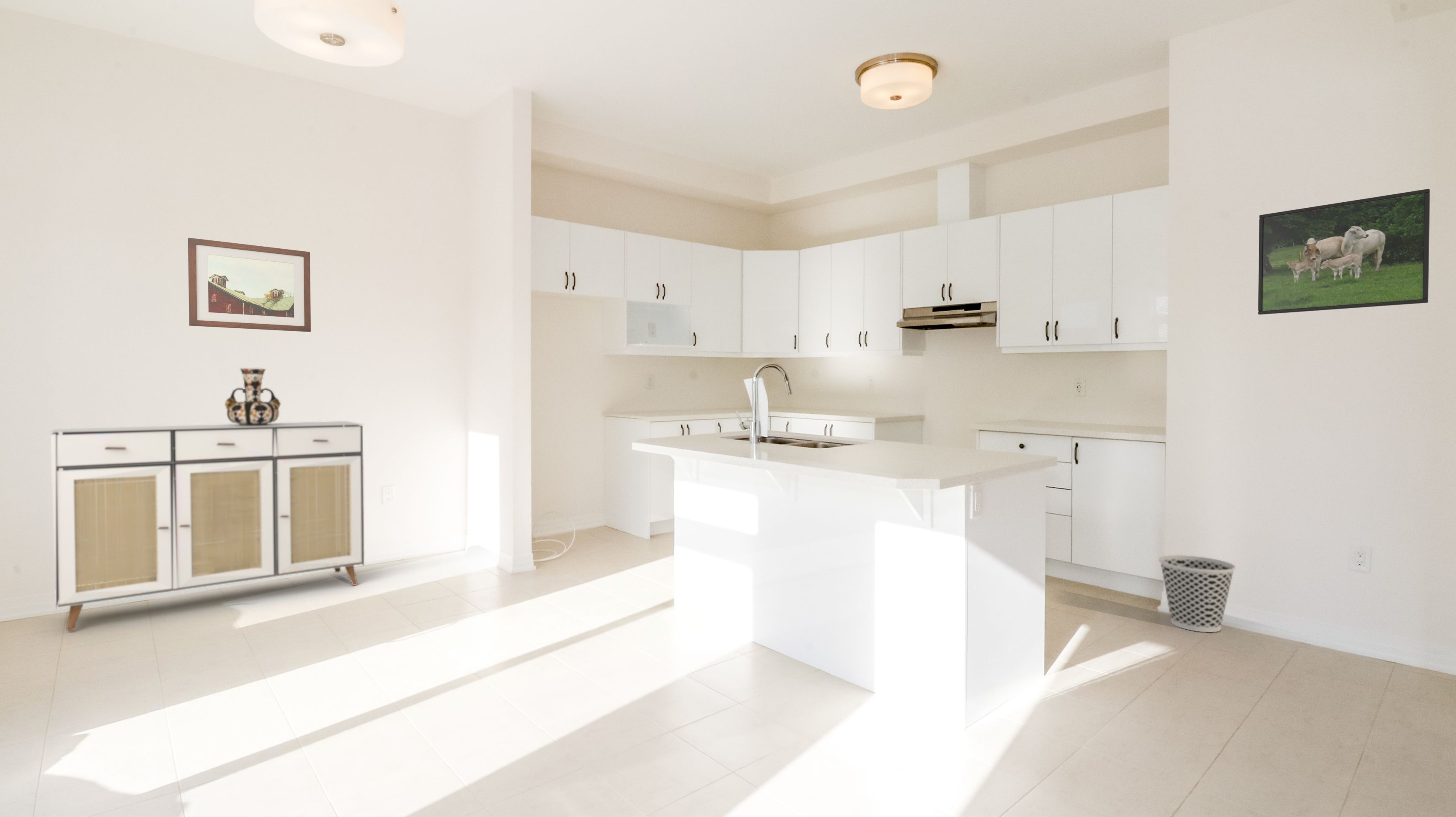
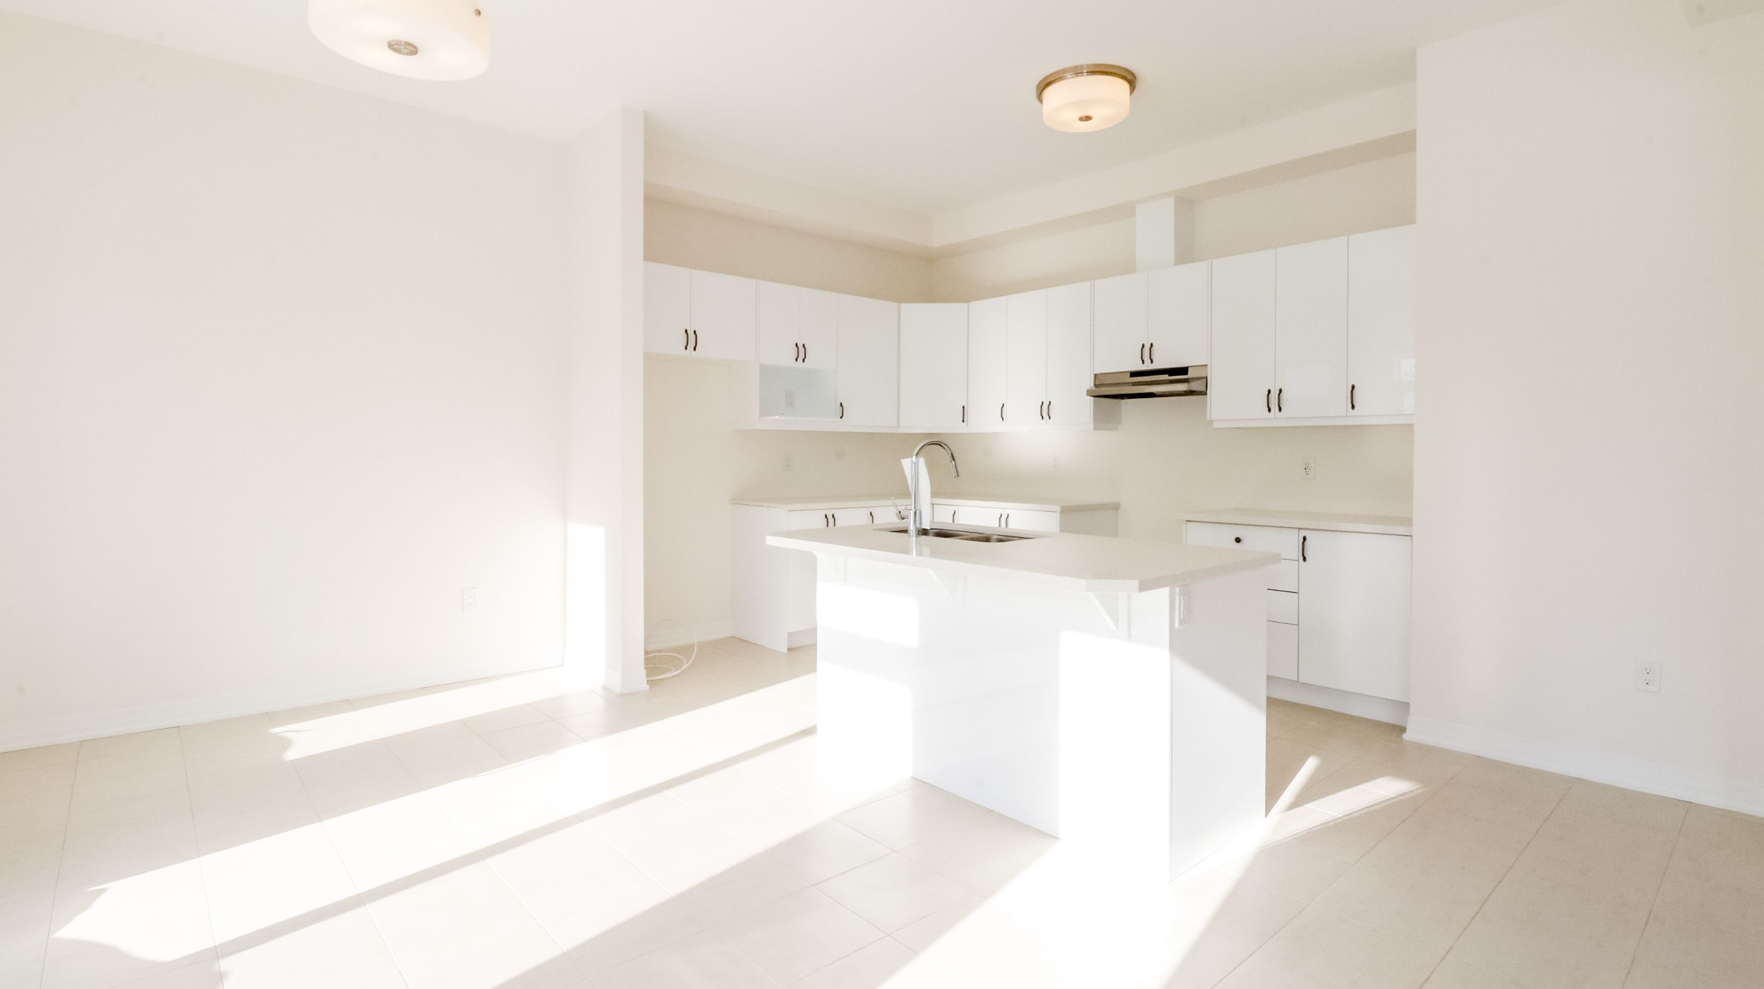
- wastebasket [1158,555,1236,633]
- sideboard [49,421,365,631]
- vase [225,368,281,425]
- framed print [1258,188,1430,315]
- wall art [188,237,311,332]
